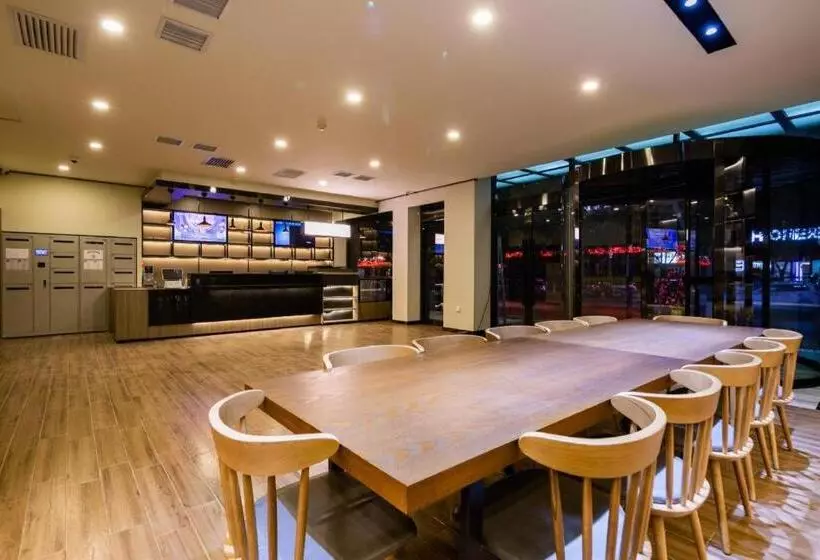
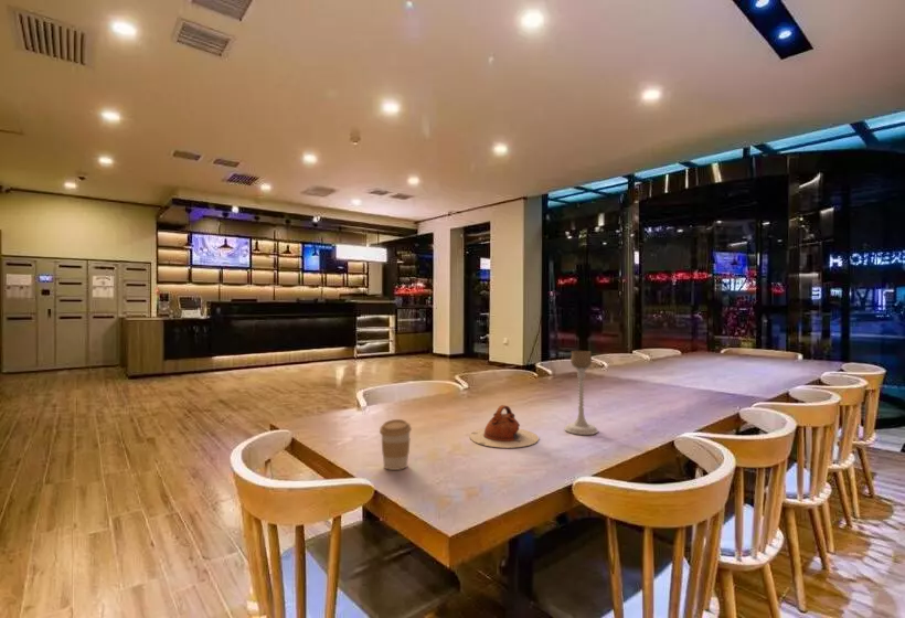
+ coffee cup [379,418,413,471]
+ candle holder [563,350,599,436]
+ teapot [469,404,540,449]
